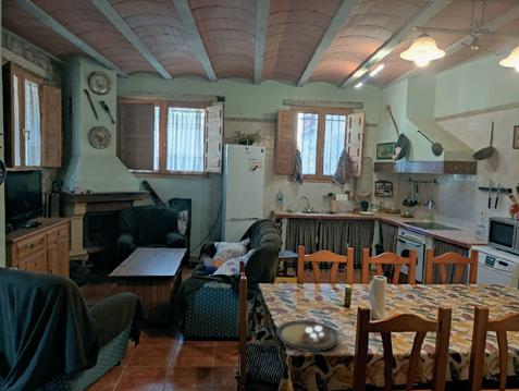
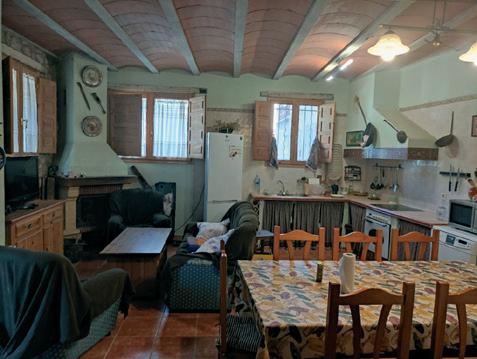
- plate [275,319,341,353]
